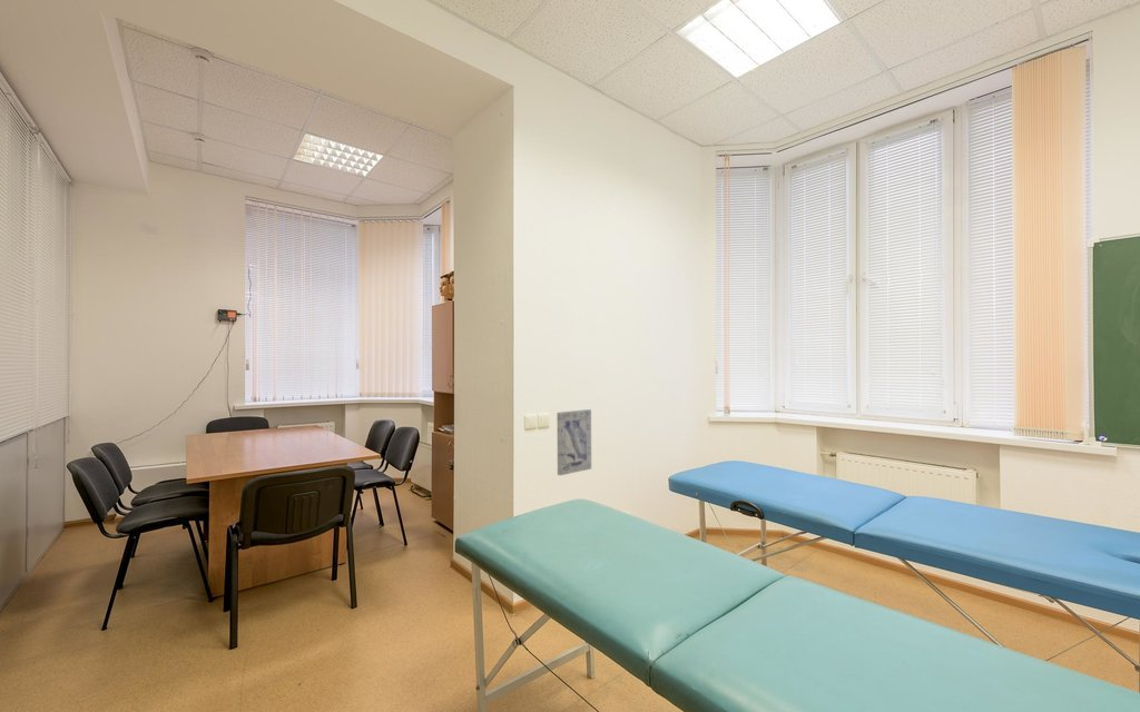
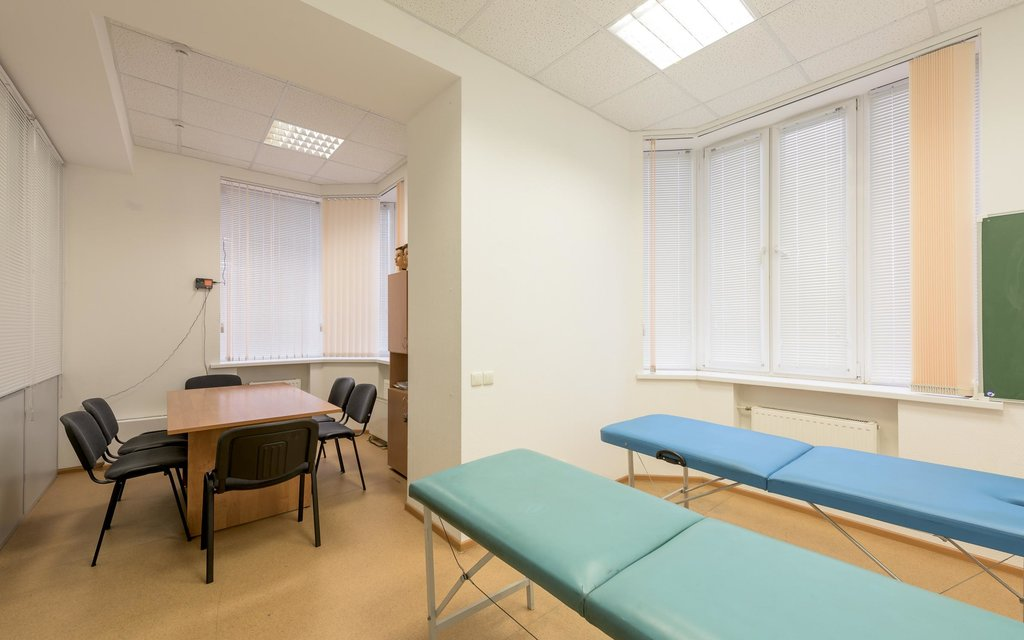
- wall art [556,408,592,476]
